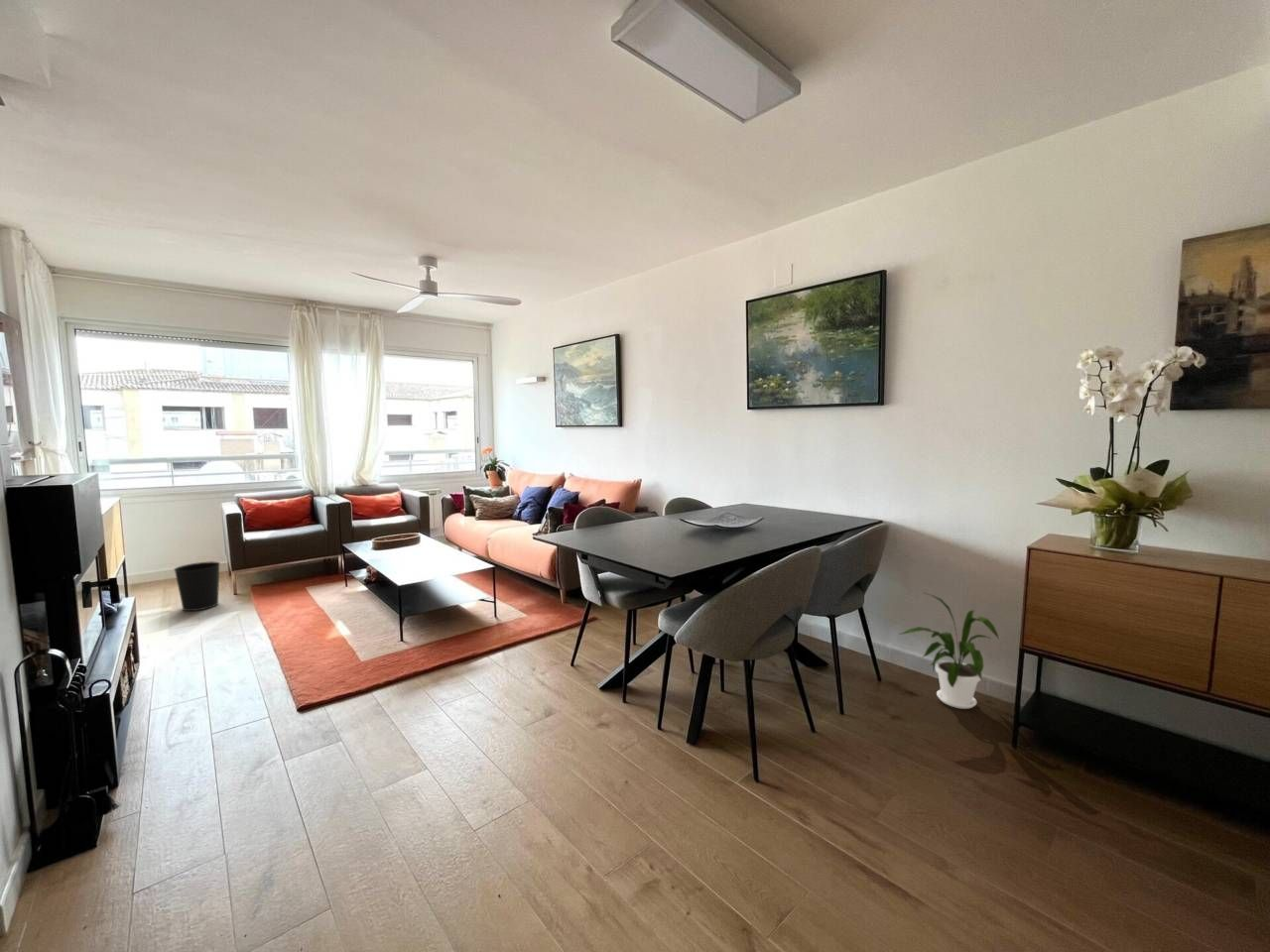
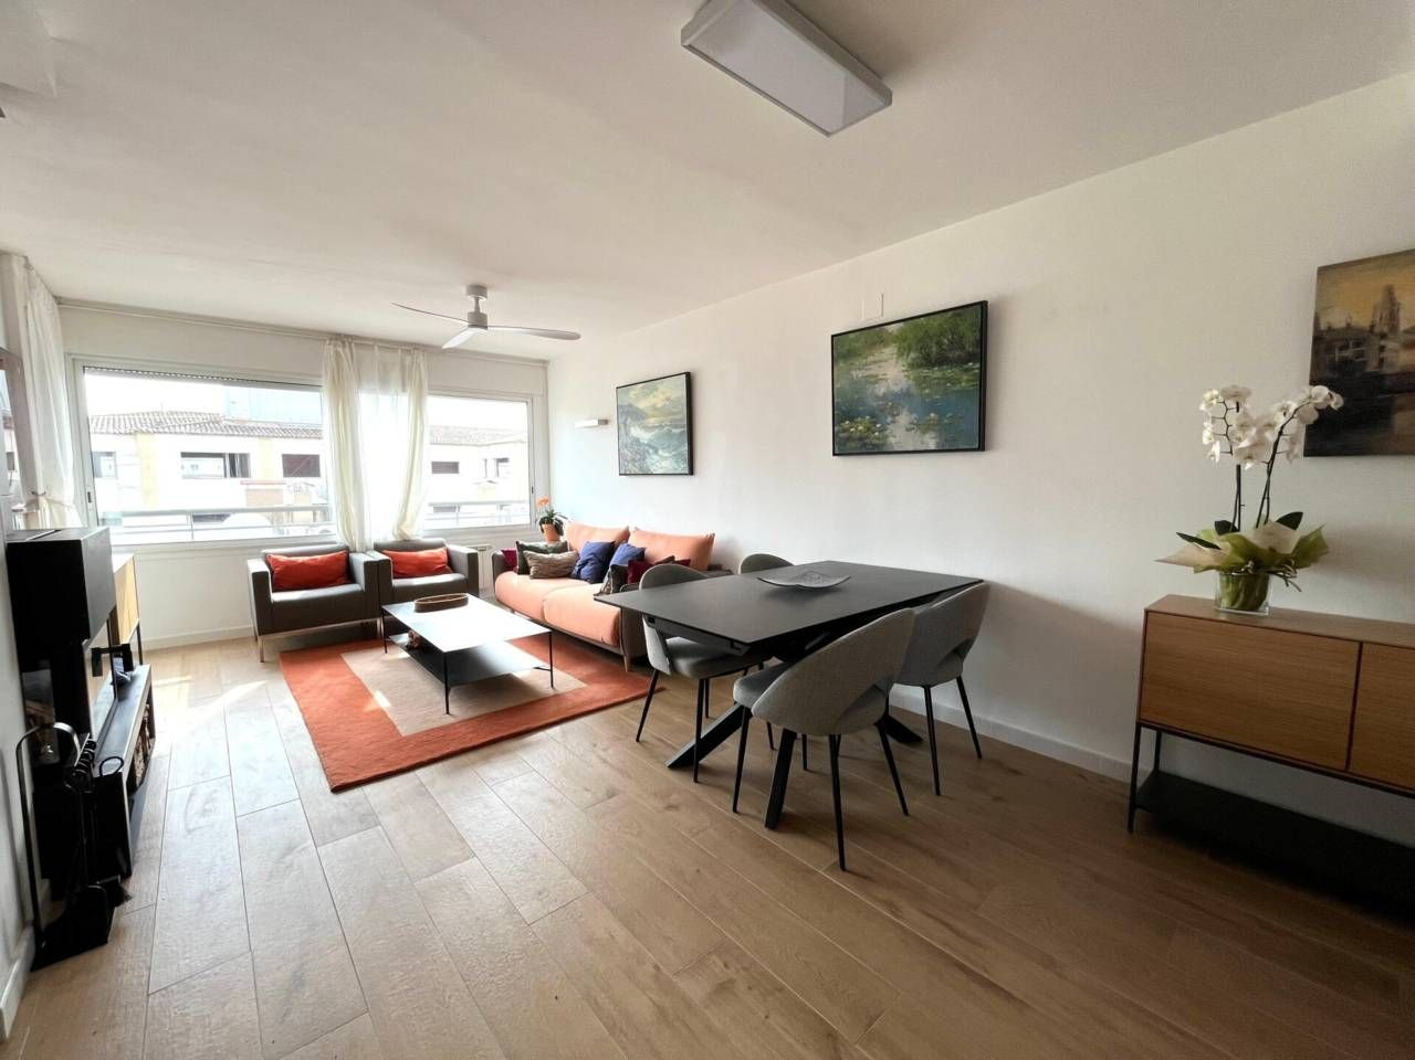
- house plant [899,591,999,710]
- wastebasket [173,560,221,612]
